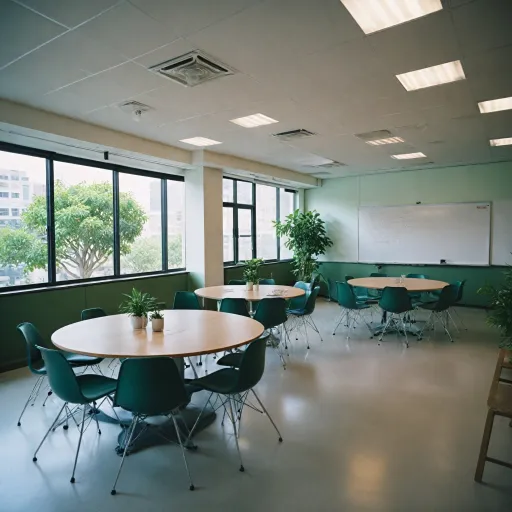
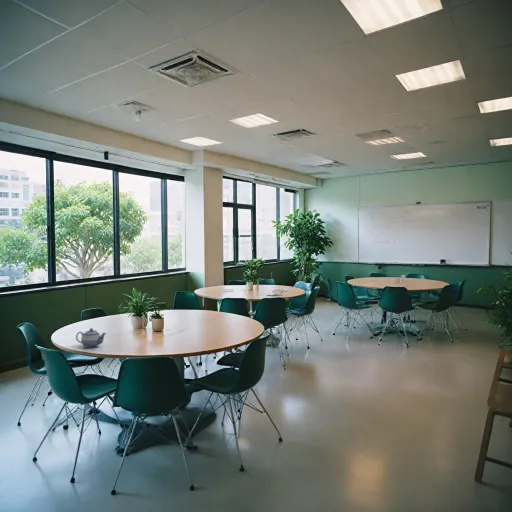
+ teapot [75,327,108,349]
